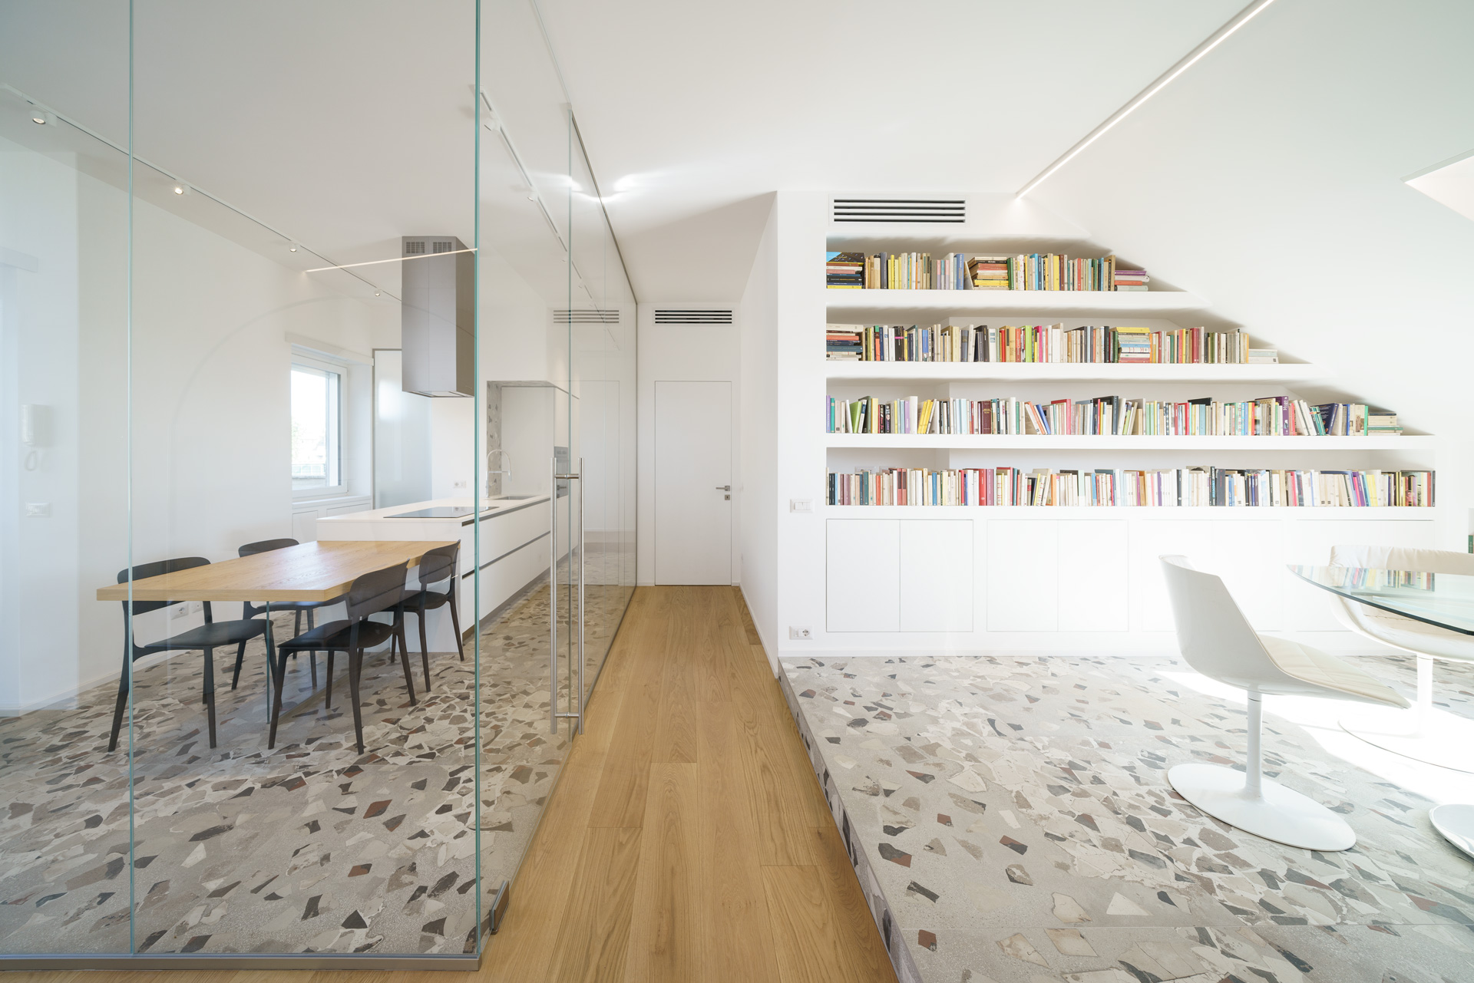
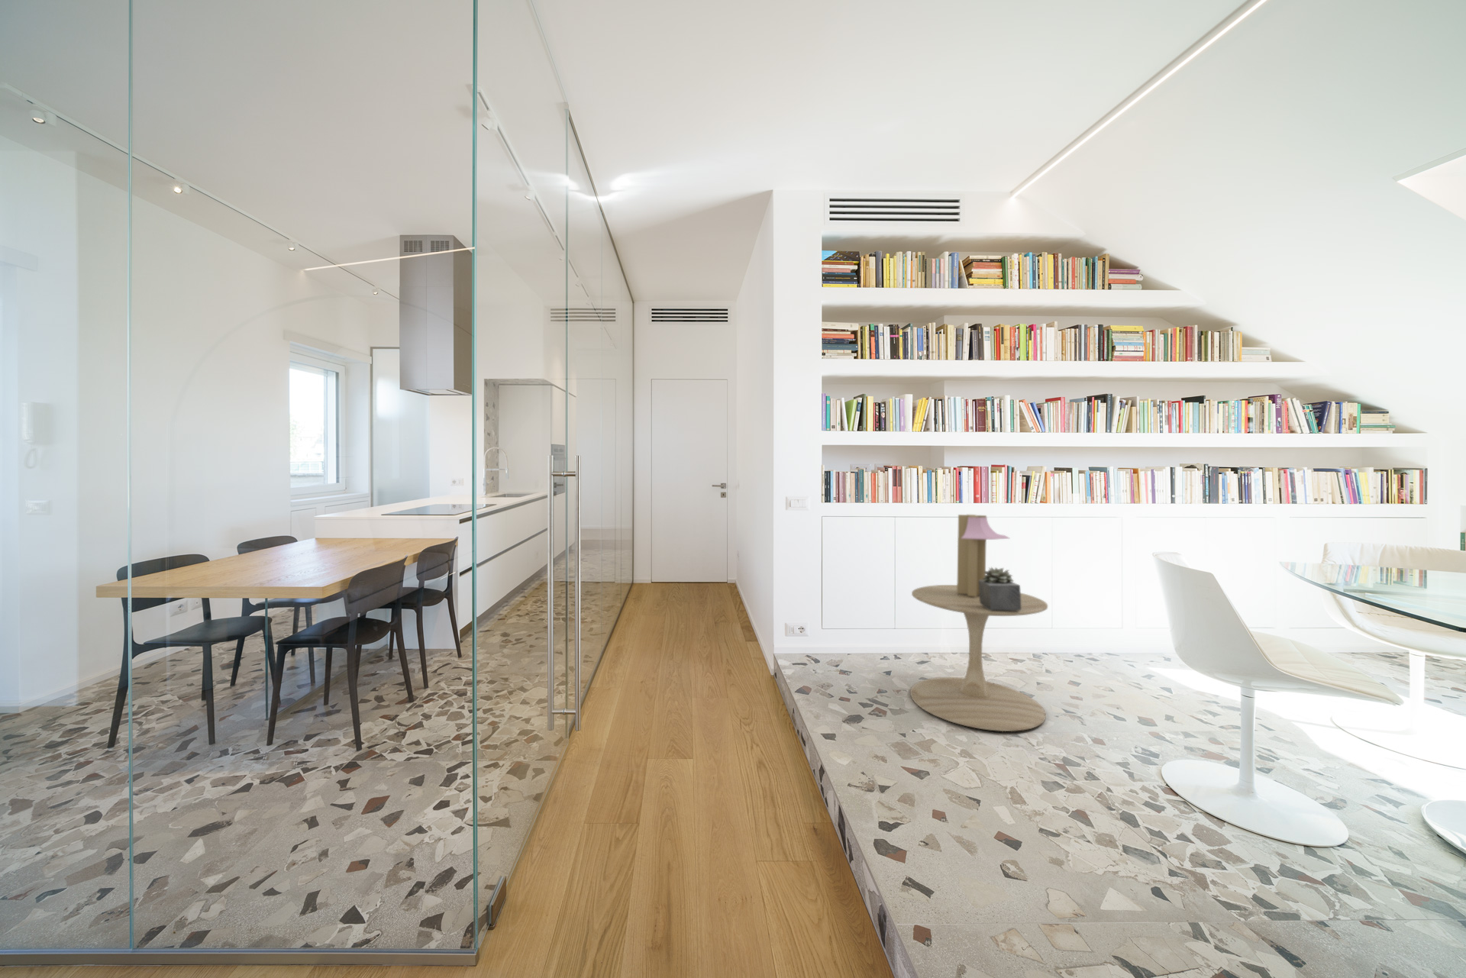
+ succulent plant [979,566,1022,611]
+ table lamp [956,514,1010,596]
+ side table [909,584,1048,732]
